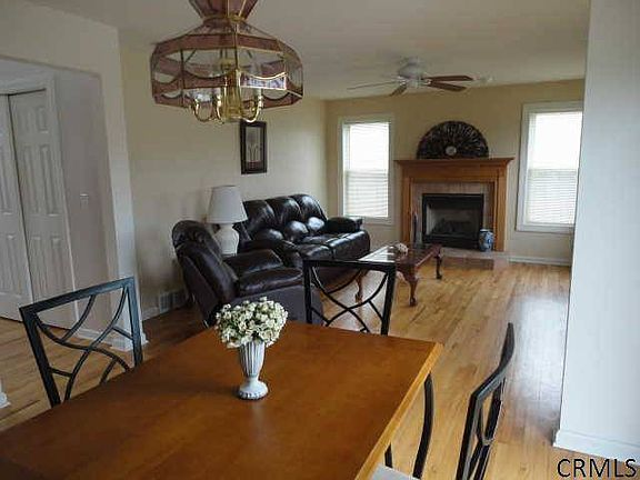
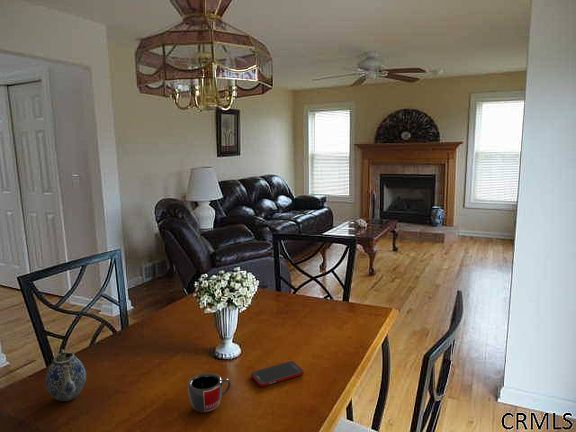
+ teapot [45,348,87,402]
+ mug [187,372,231,413]
+ cell phone [250,360,305,388]
